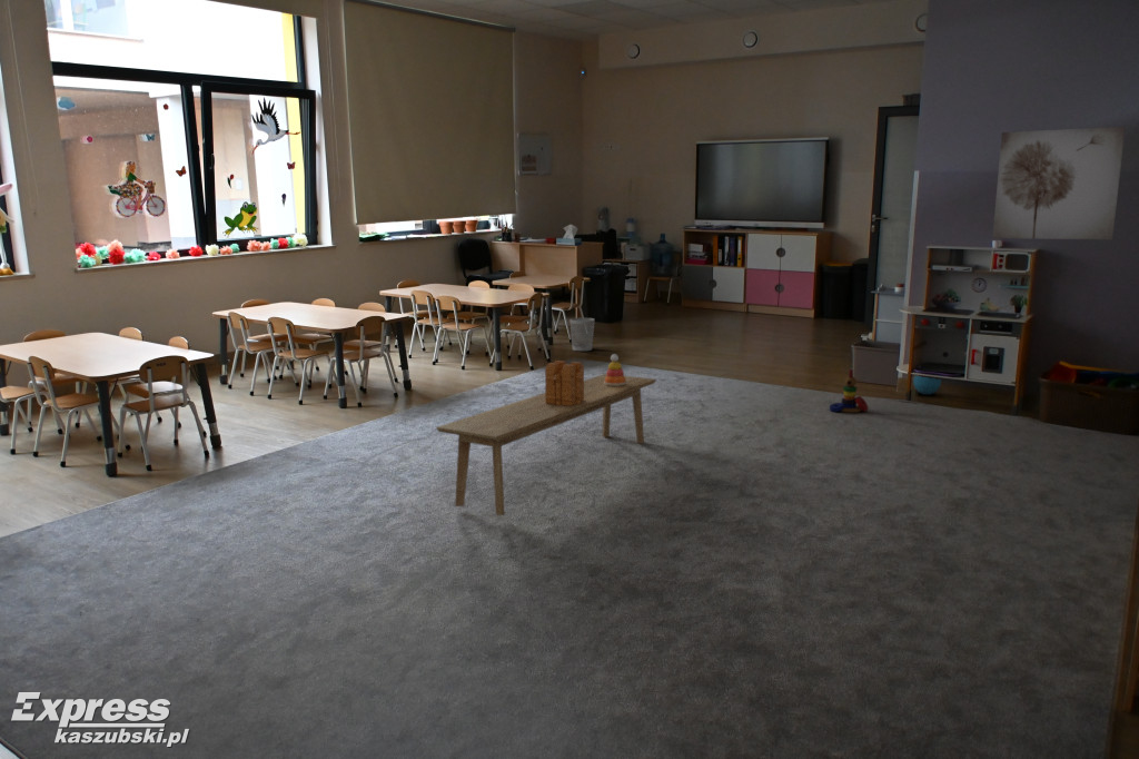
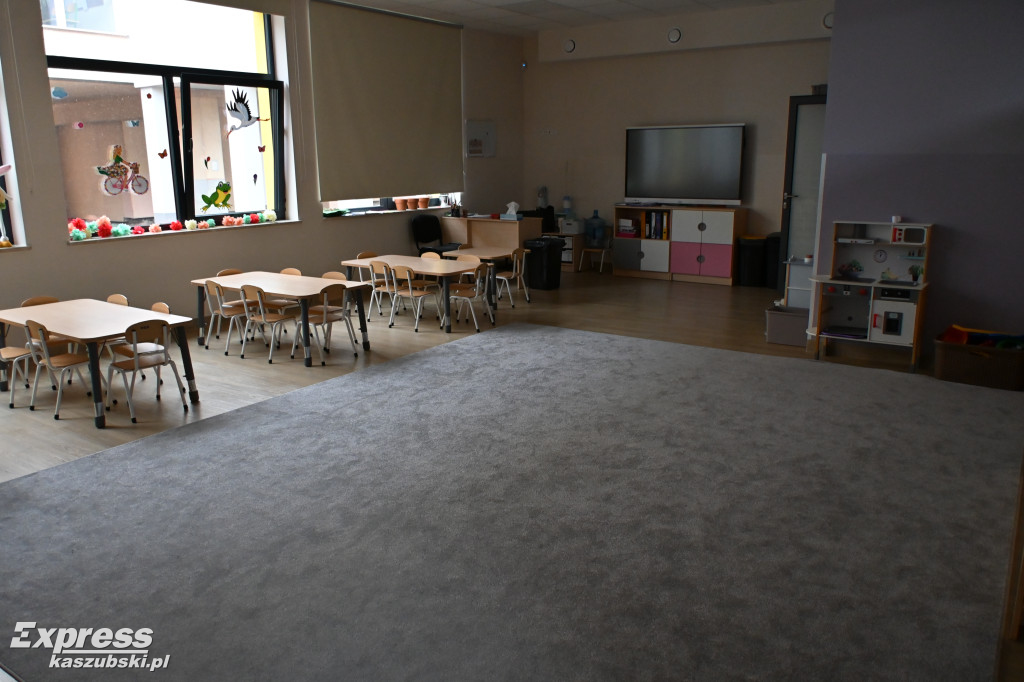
- bench [435,373,657,516]
- wastebasket [568,317,595,352]
- wooden block set [544,359,585,406]
- stacking toy [604,353,627,386]
- ball [912,375,942,396]
- stacking toy [829,368,870,414]
- wall art [992,126,1127,240]
